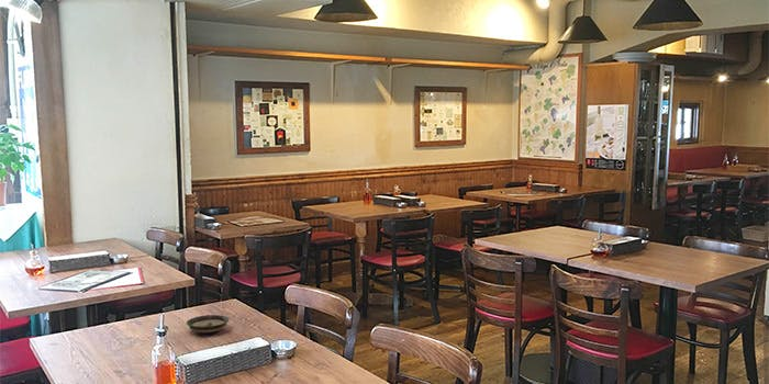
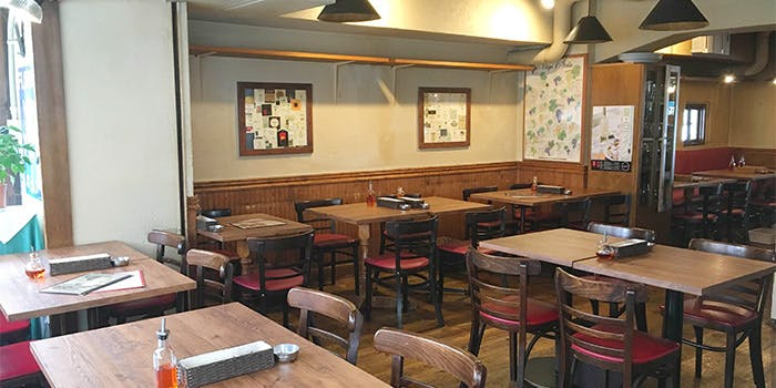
- saucer [186,314,231,335]
